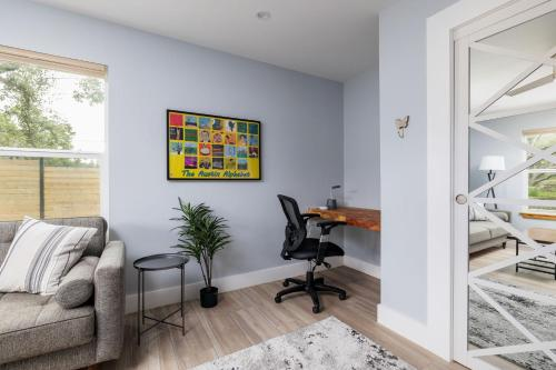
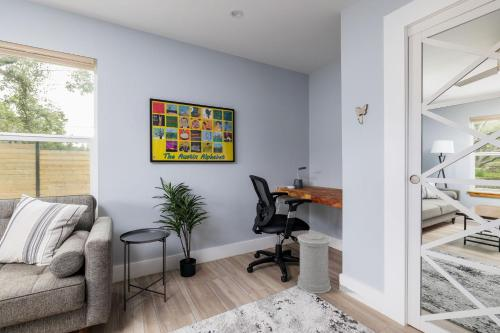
+ trash can [297,233,331,294]
